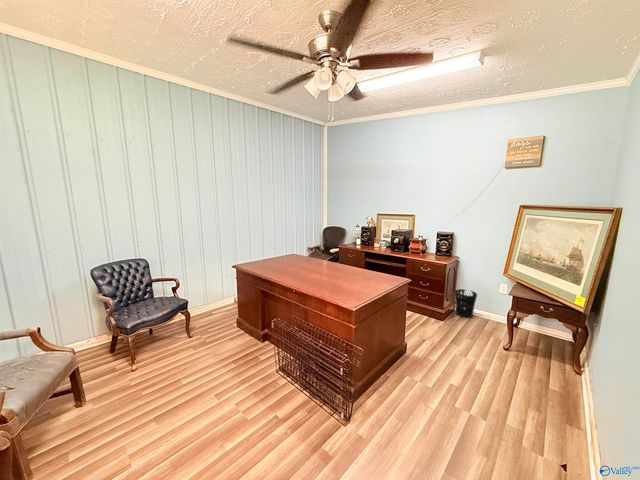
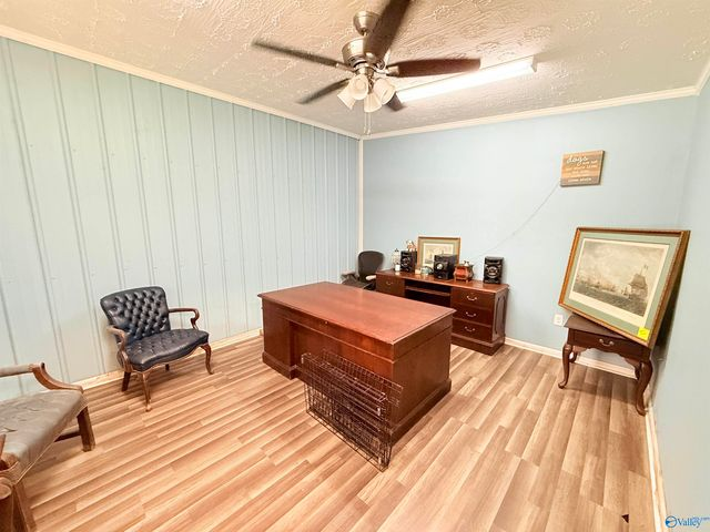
- wastebasket [454,288,478,319]
